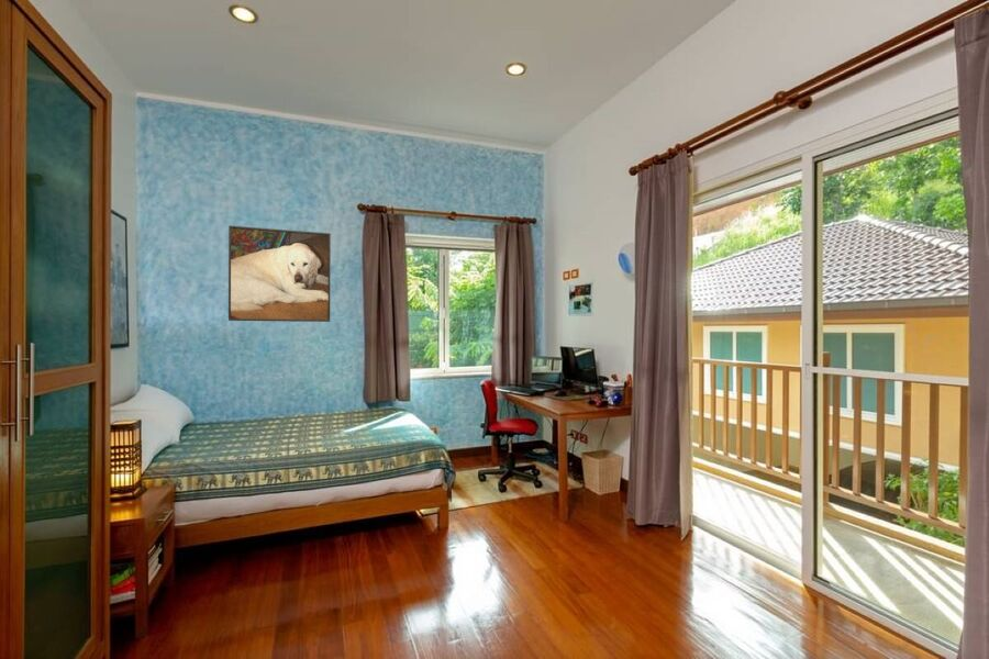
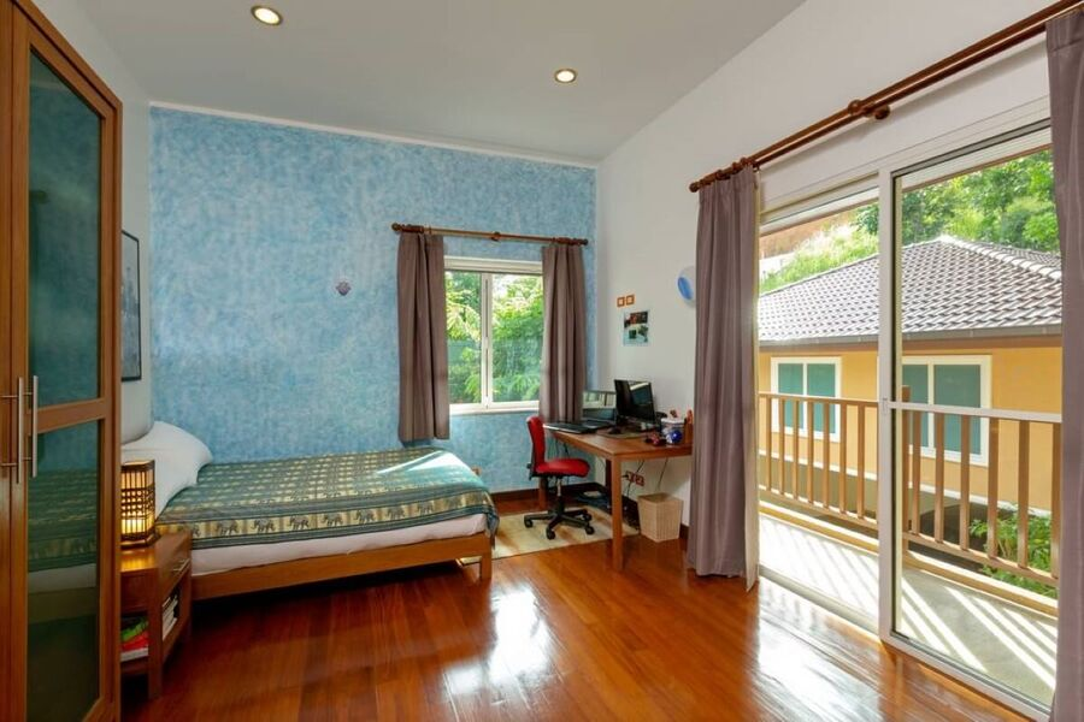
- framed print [227,224,332,323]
